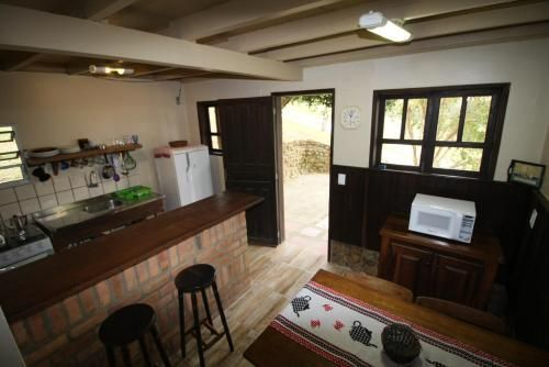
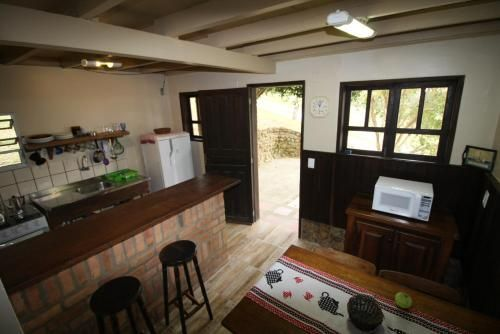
+ fruit [394,291,413,309]
